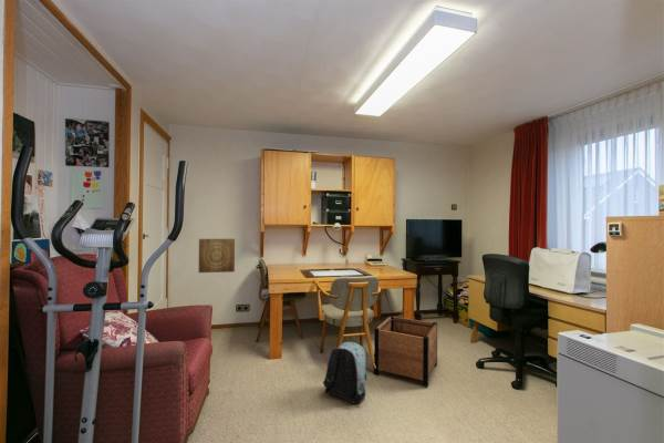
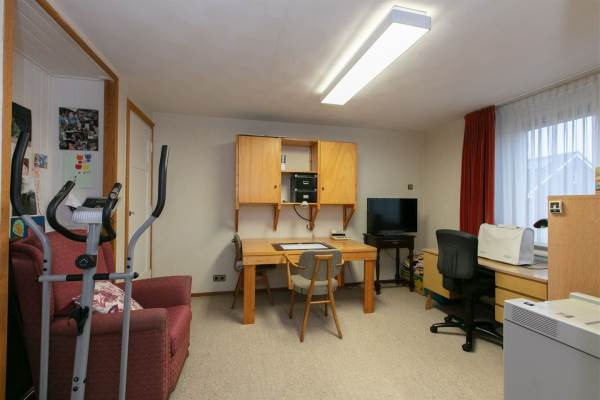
- planter [373,315,438,388]
- backpack [322,341,369,405]
- wall art [198,238,236,274]
